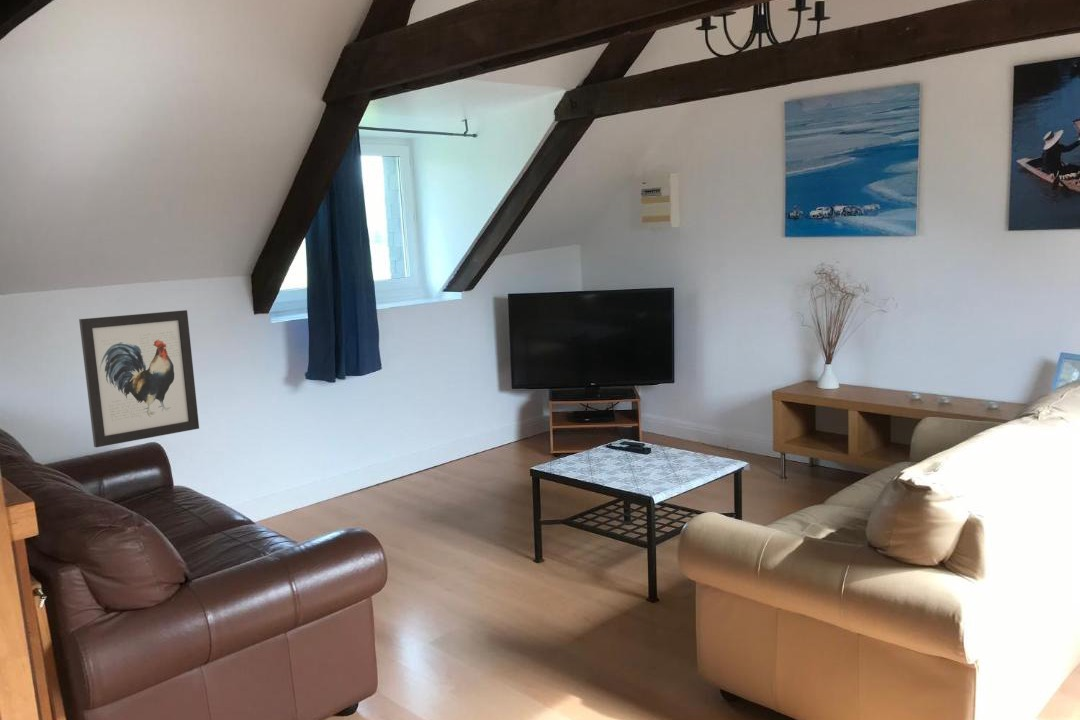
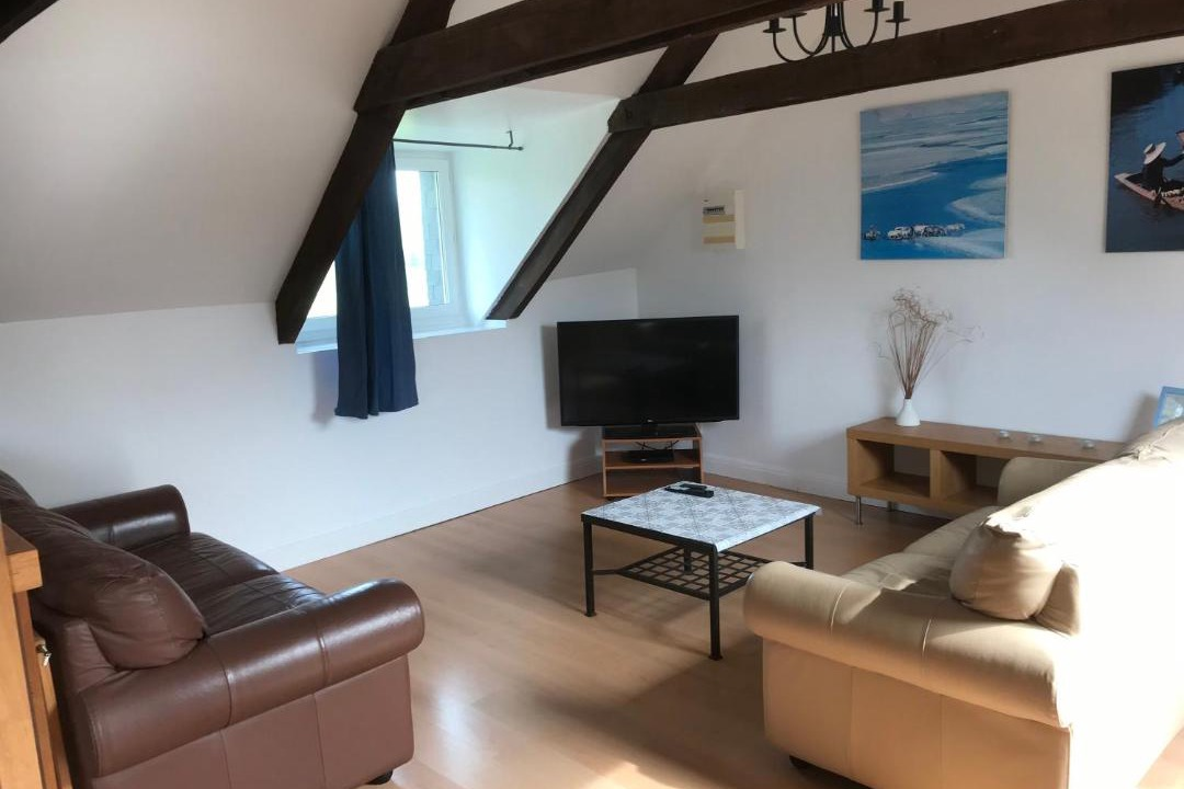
- wall art [78,309,200,448]
